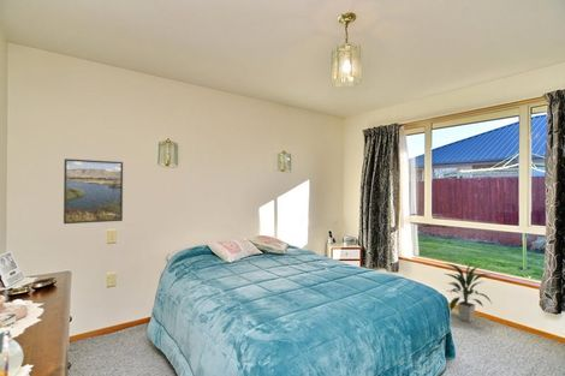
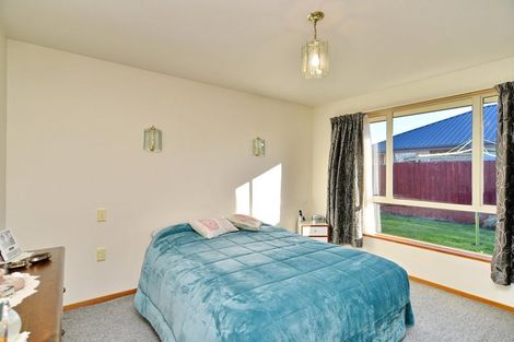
- indoor plant [445,263,493,323]
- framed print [63,157,124,225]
